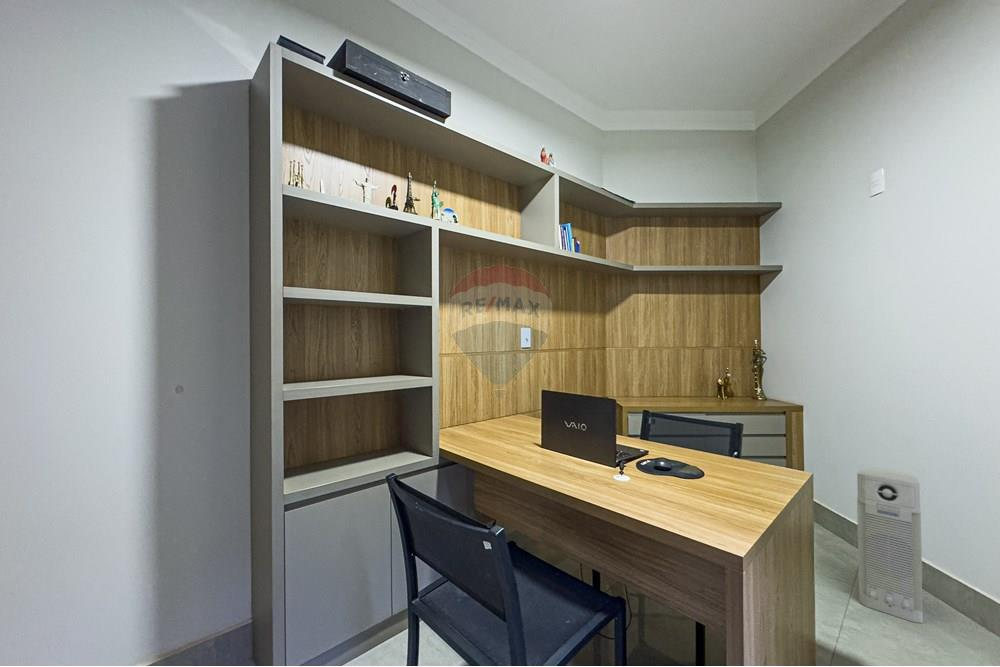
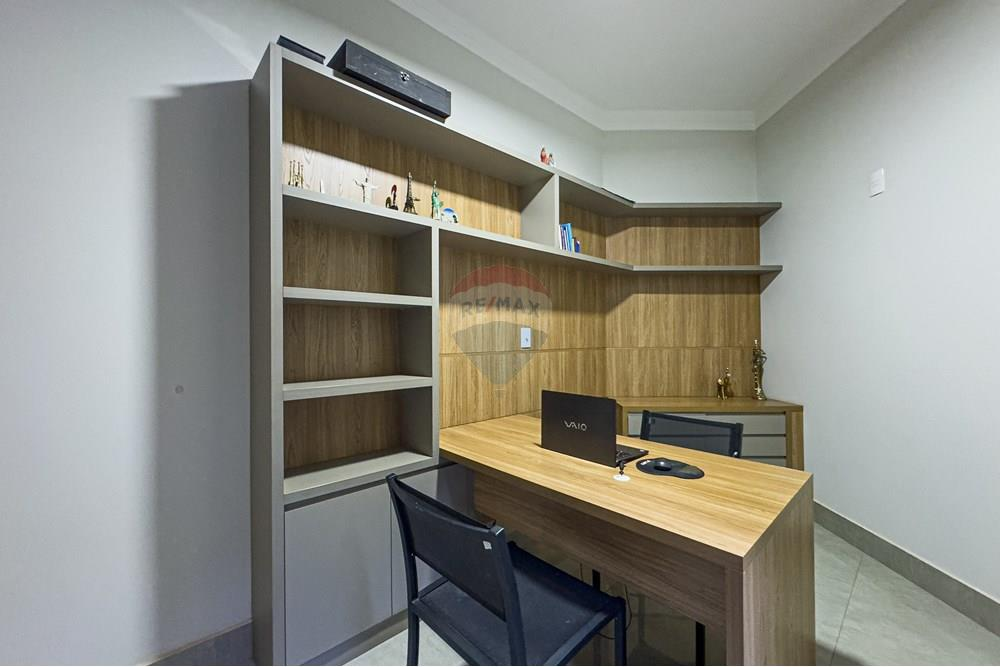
- air purifier [856,466,924,624]
